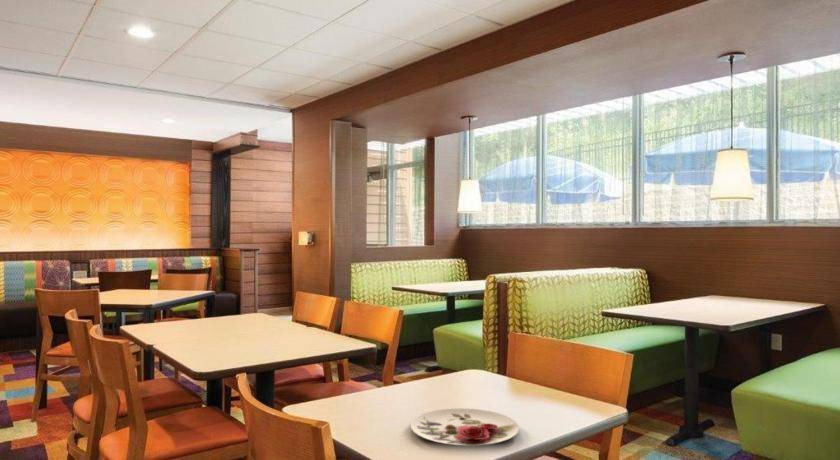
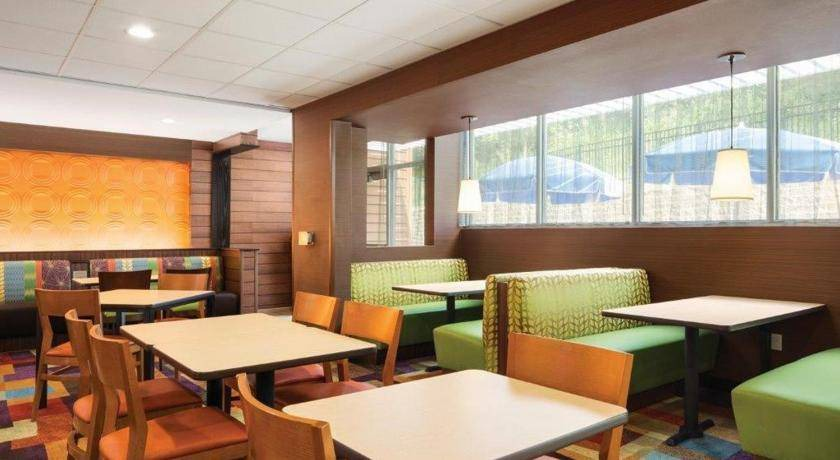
- plate [410,407,520,447]
